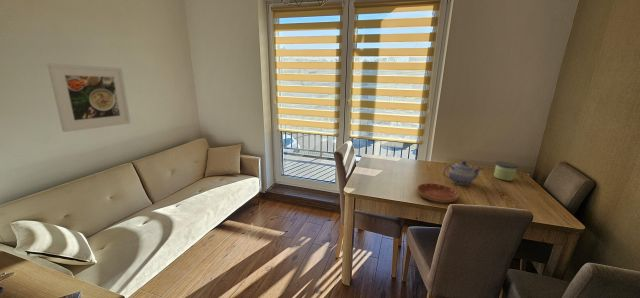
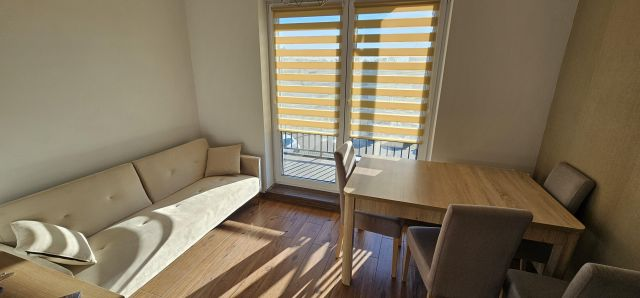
- teapot [442,160,483,186]
- candle [493,160,519,182]
- saucer [416,182,460,204]
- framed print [46,62,132,133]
